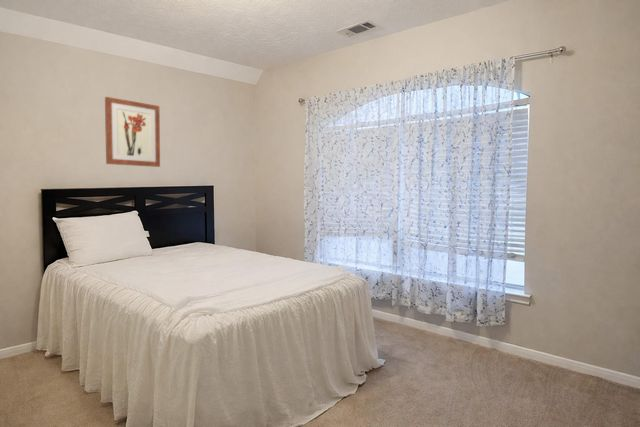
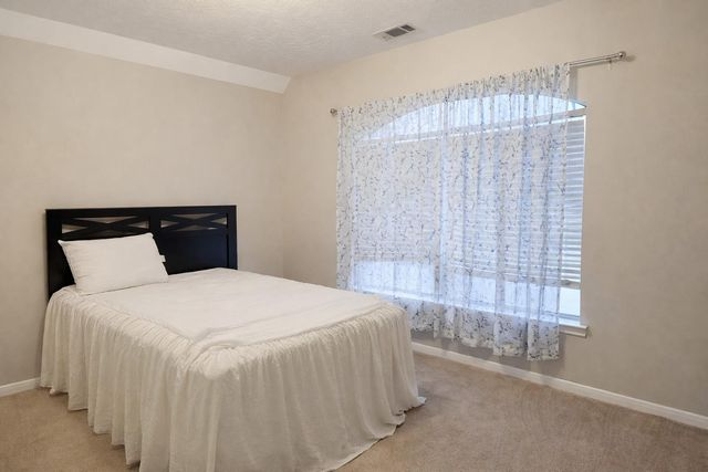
- wall art [104,96,161,168]
